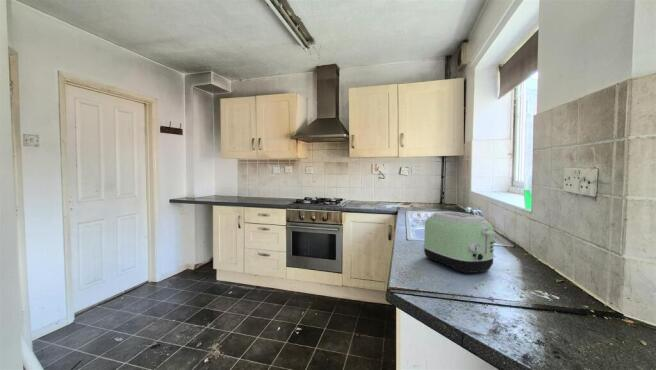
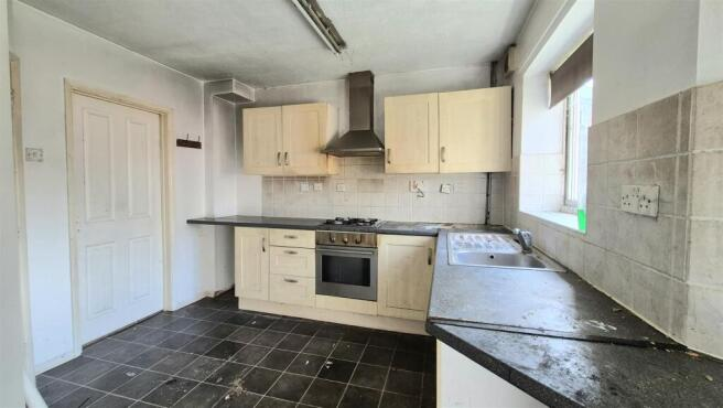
- toaster [422,211,497,274]
